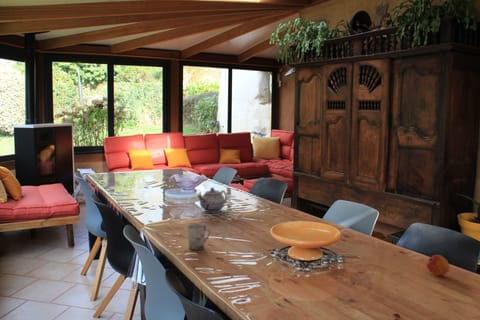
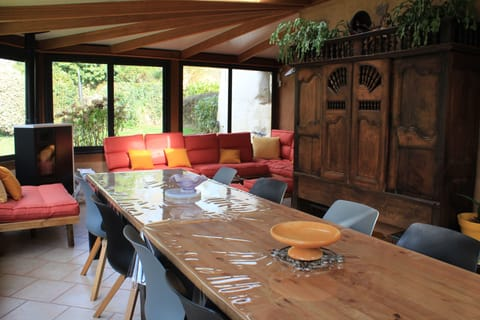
- fruit [425,254,451,277]
- teapot [196,187,228,213]
- cup [186,223,211,251]
